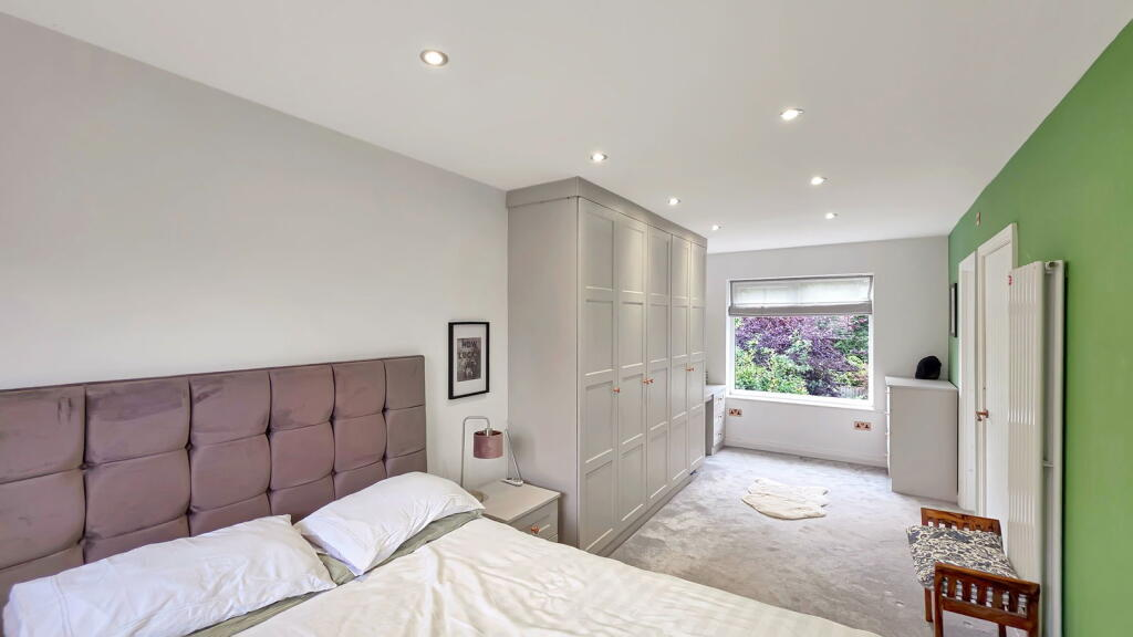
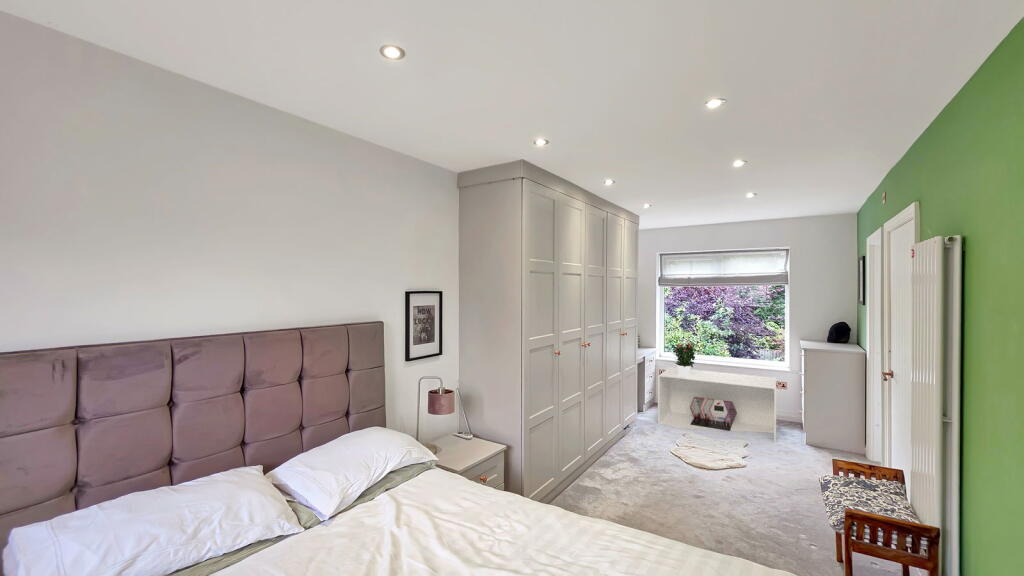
+ potted flower [672,341,697,378]
+ storage bench [657,366,777,444]
